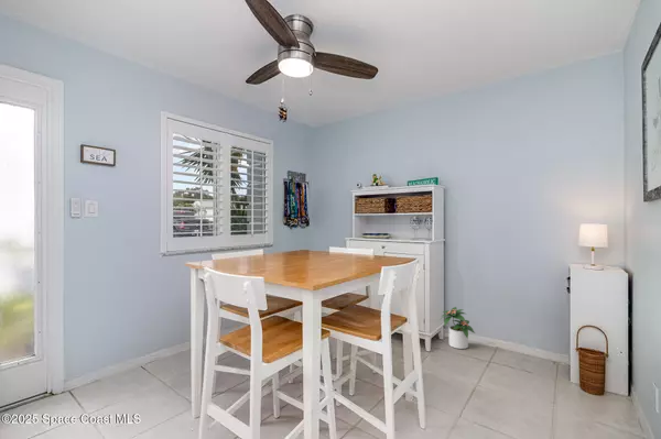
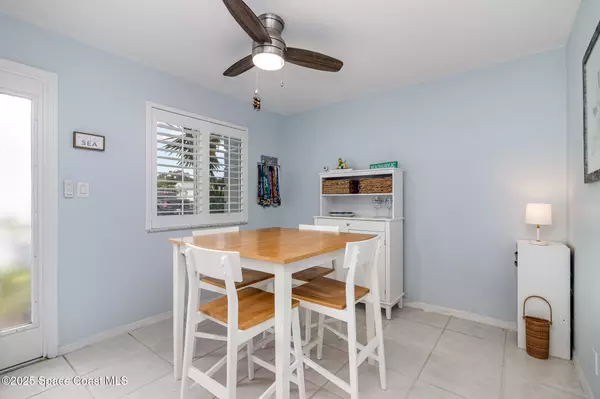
- potted plant [440,306,476,350]
